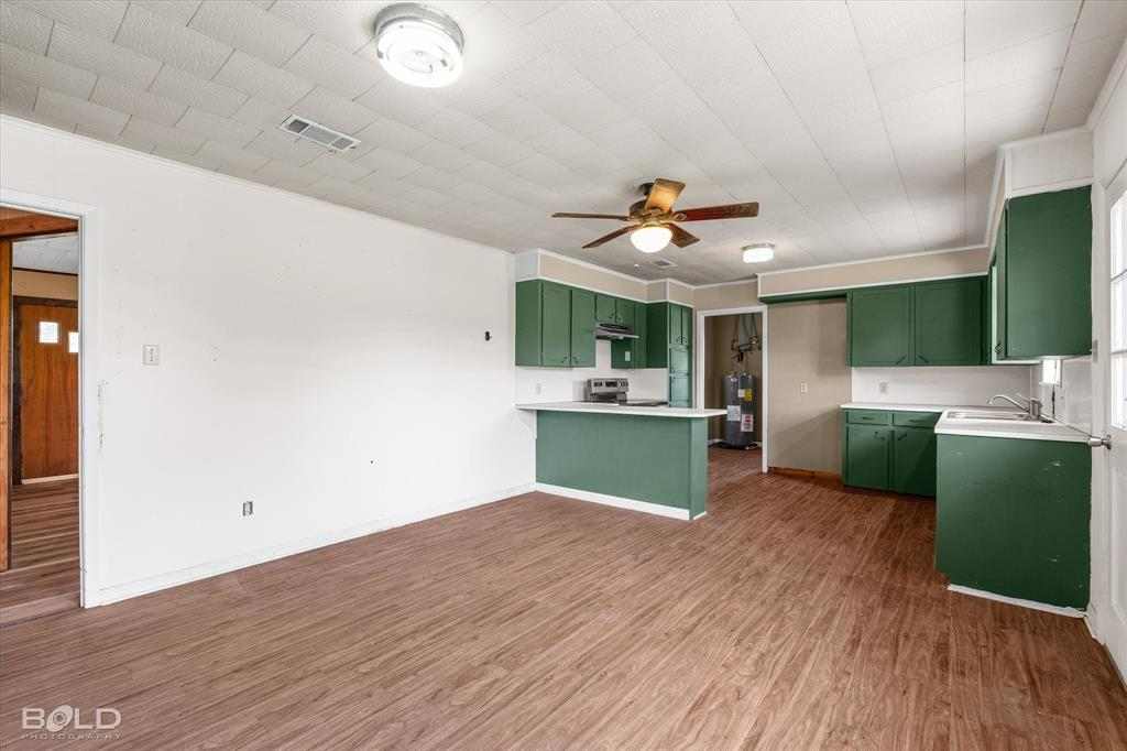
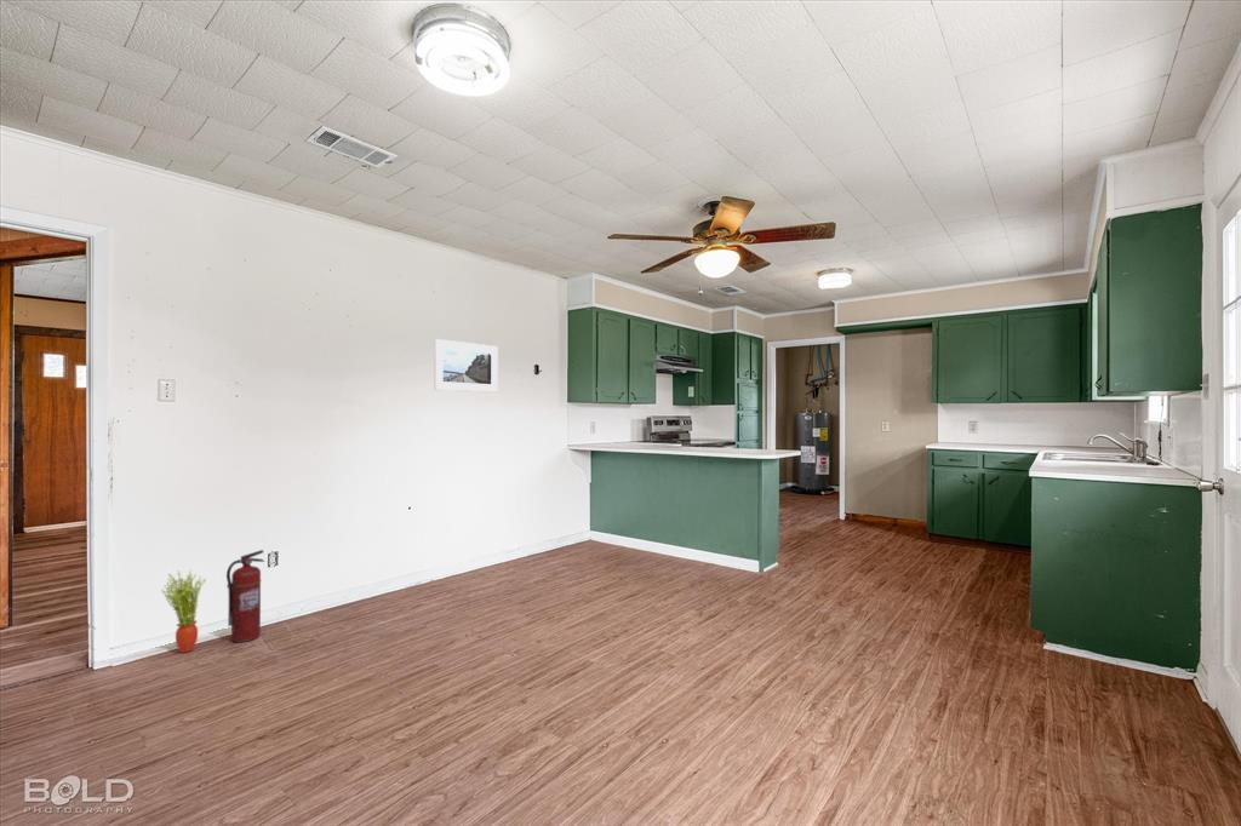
+ fire extinguisher [225,549,265,643]
+ potted plant [160,569,207,654]
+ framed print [433,338,499,394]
